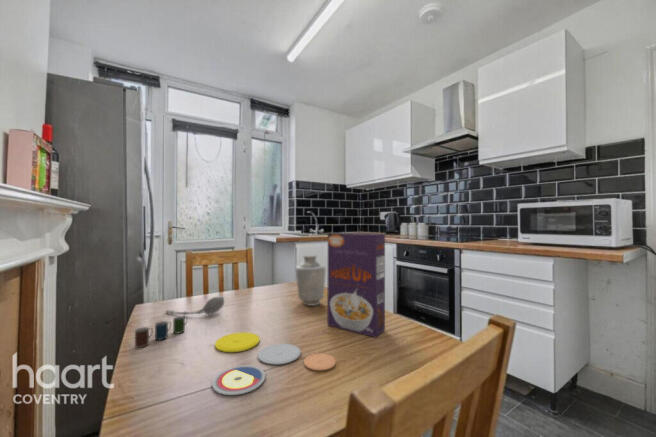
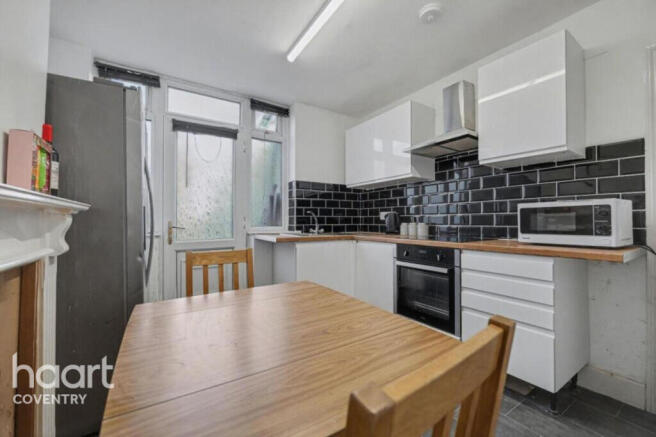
- plate [211,331,337,396]
- vase [295,254,327,307]
- spoon [164,296,225,316]
- cup [134,315,189,349]
- cereal box [326,232,386,338]
